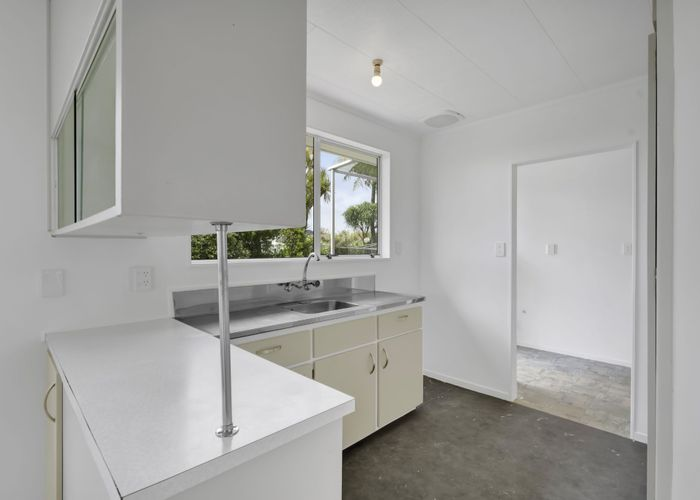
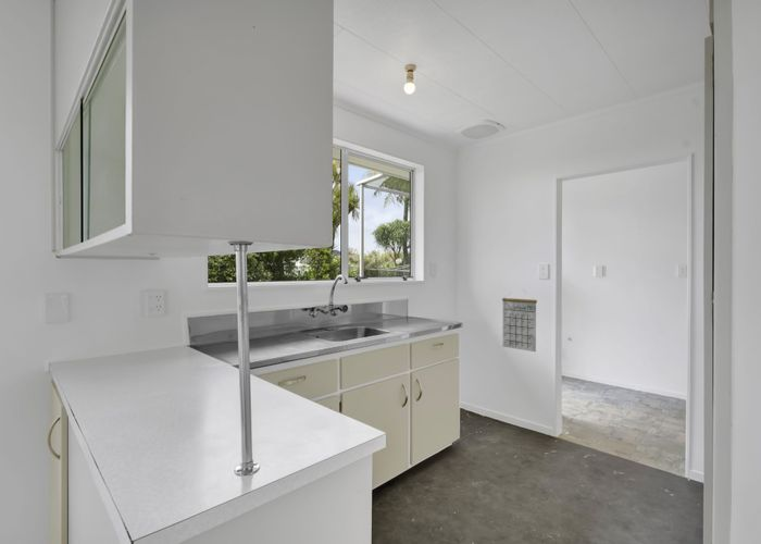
+ calendar [501,289,538,353]
